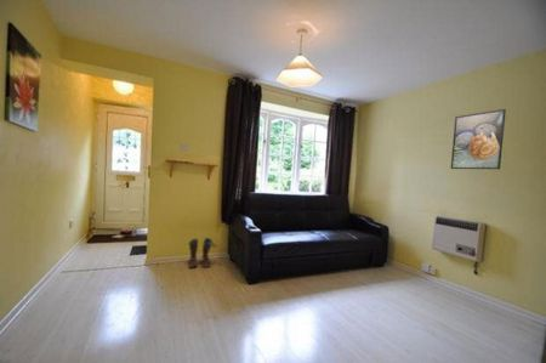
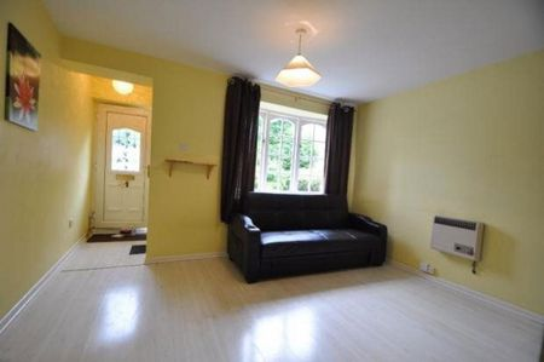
- boots [187,237,218,270]
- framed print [450,108,507,170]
